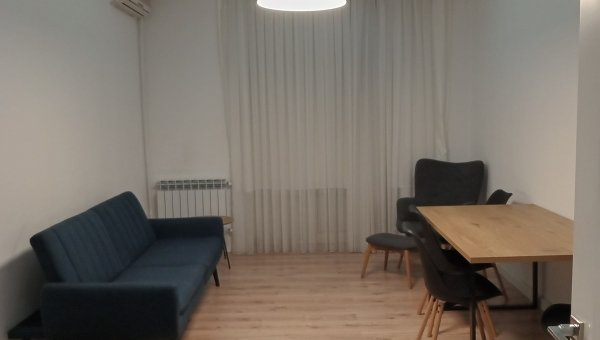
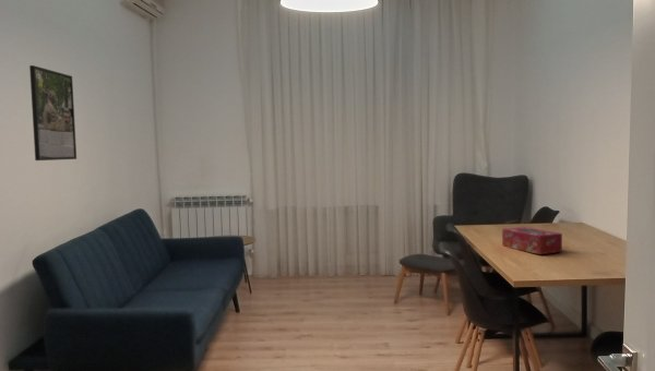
+ tissue box [501,226,563,255]
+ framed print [28,64,78,161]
